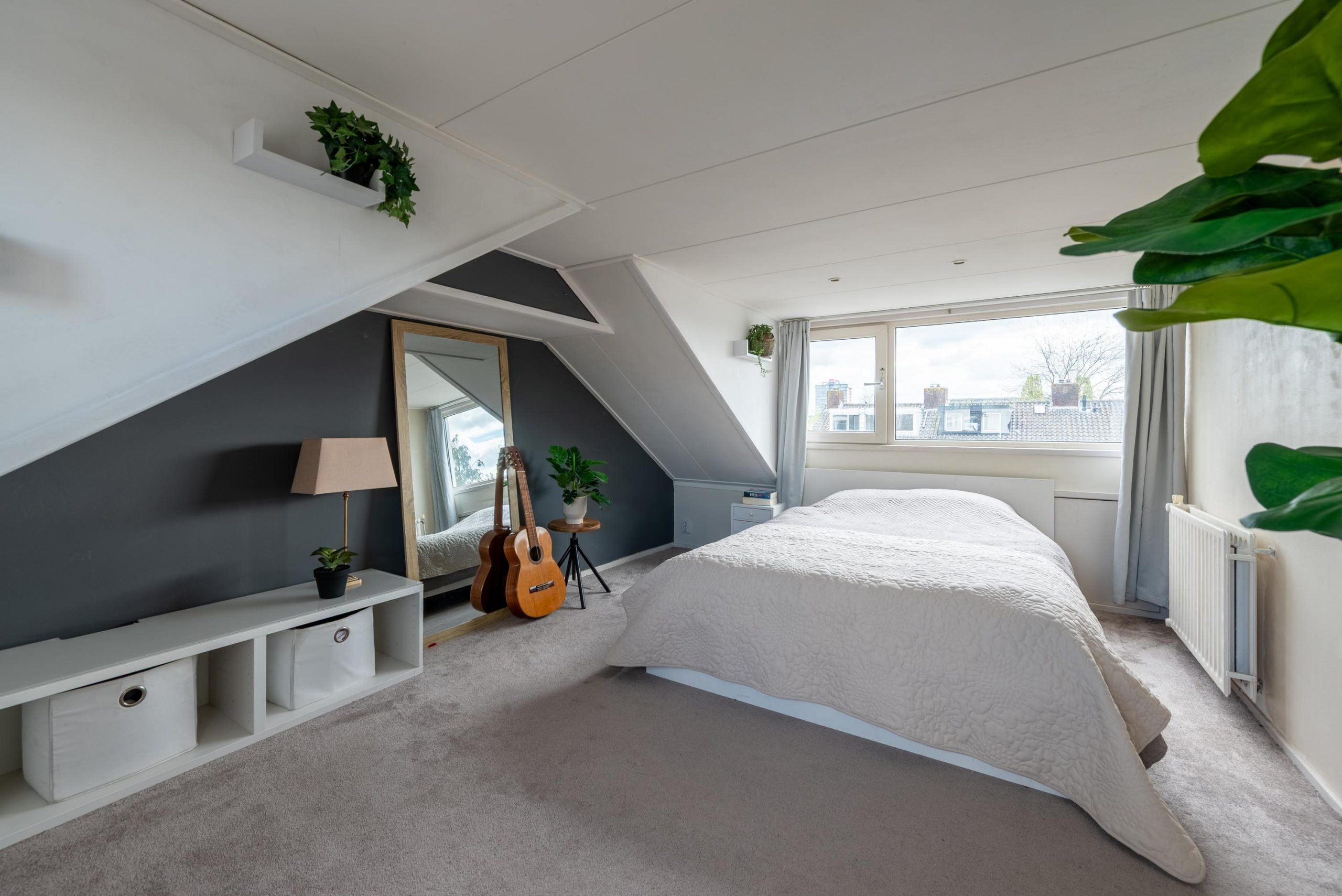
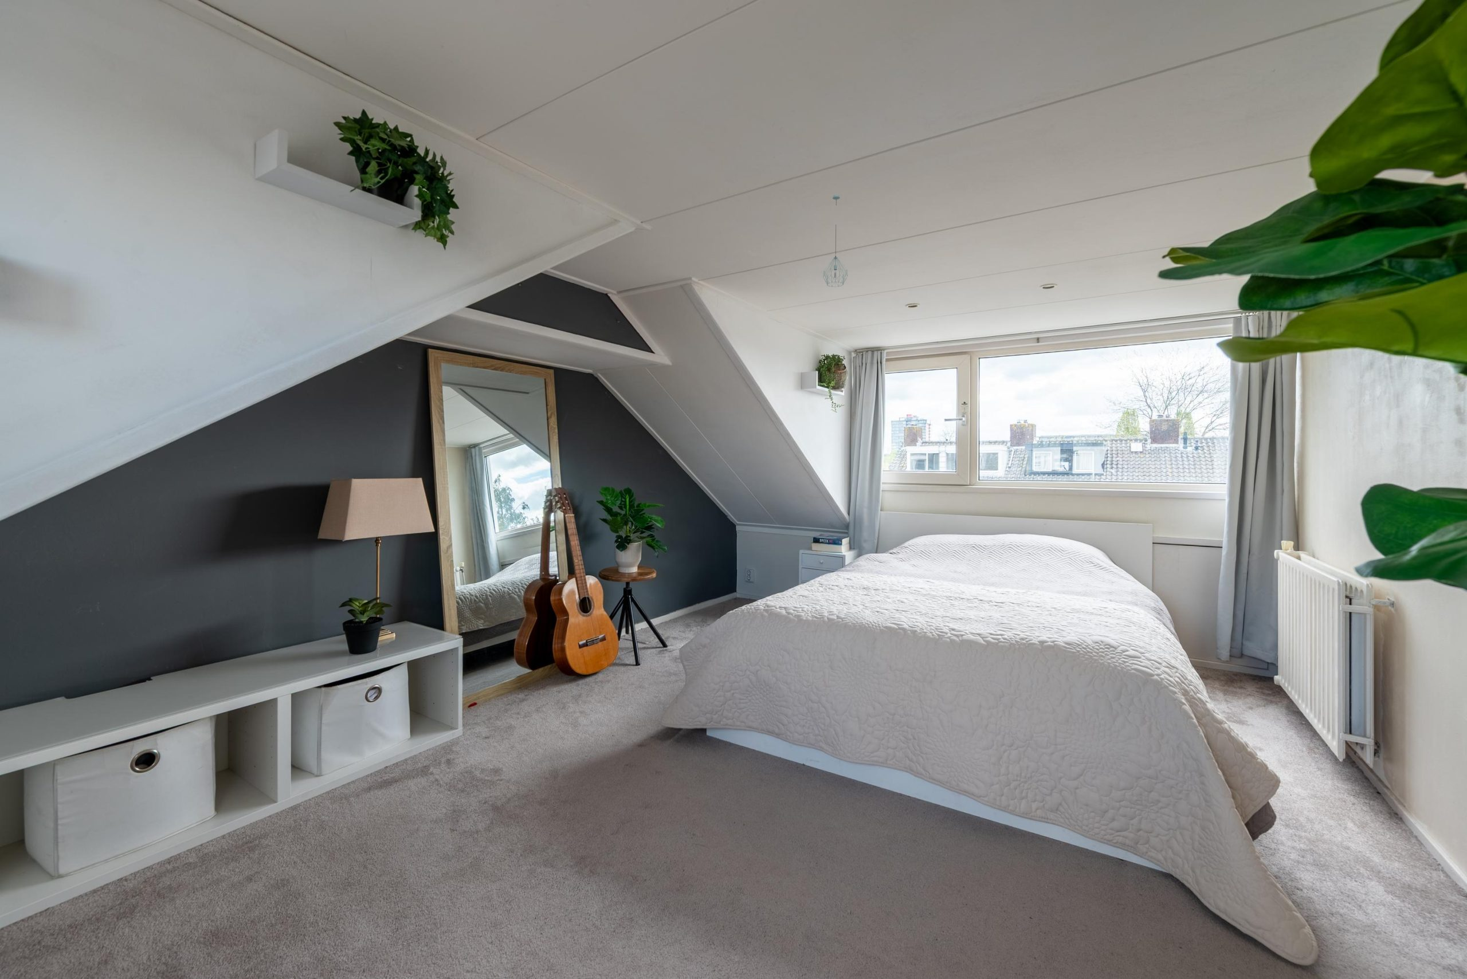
+ pendant light [822,194,848,287]
